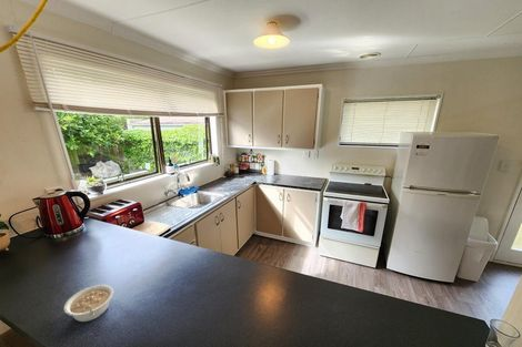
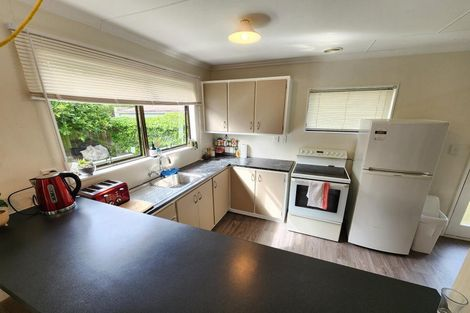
- legume [63,284,114,323]
